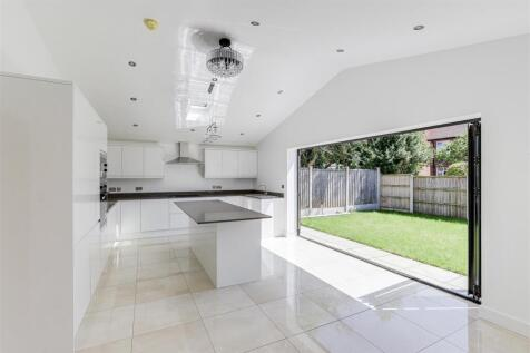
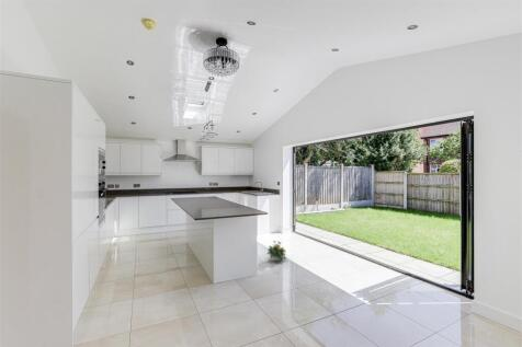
+ flowering plant [265,240,287,262]
